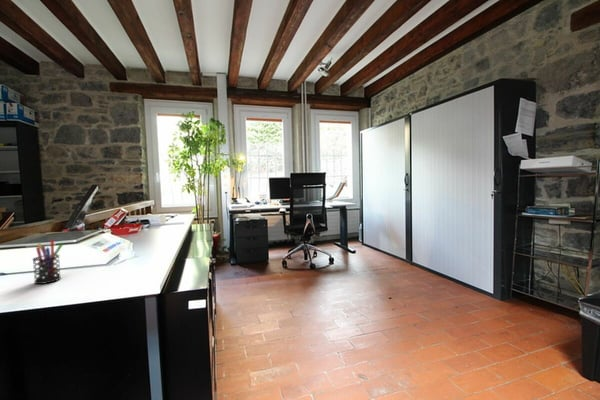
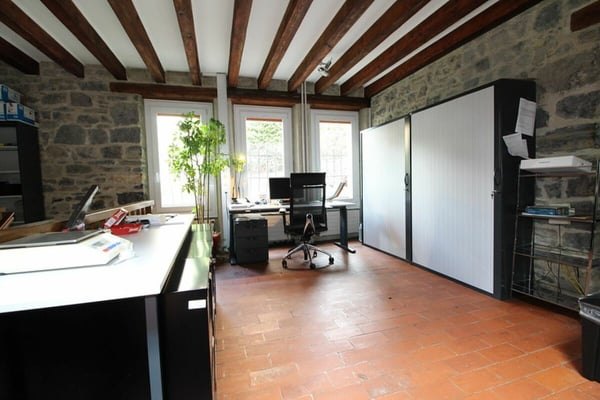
- pen holder [31,239,64,285]
